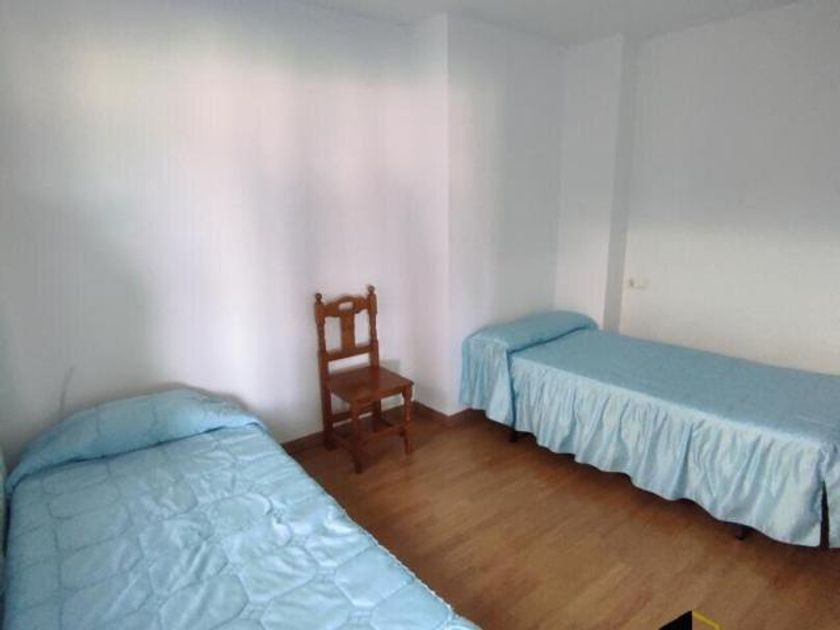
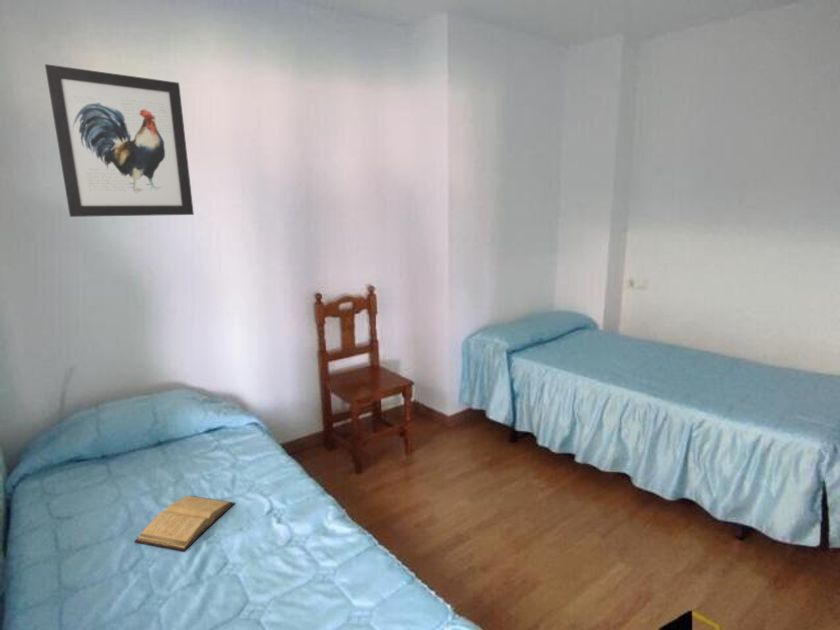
+ wall art [44,63,195,218]
+ book [133,495,236,552]
